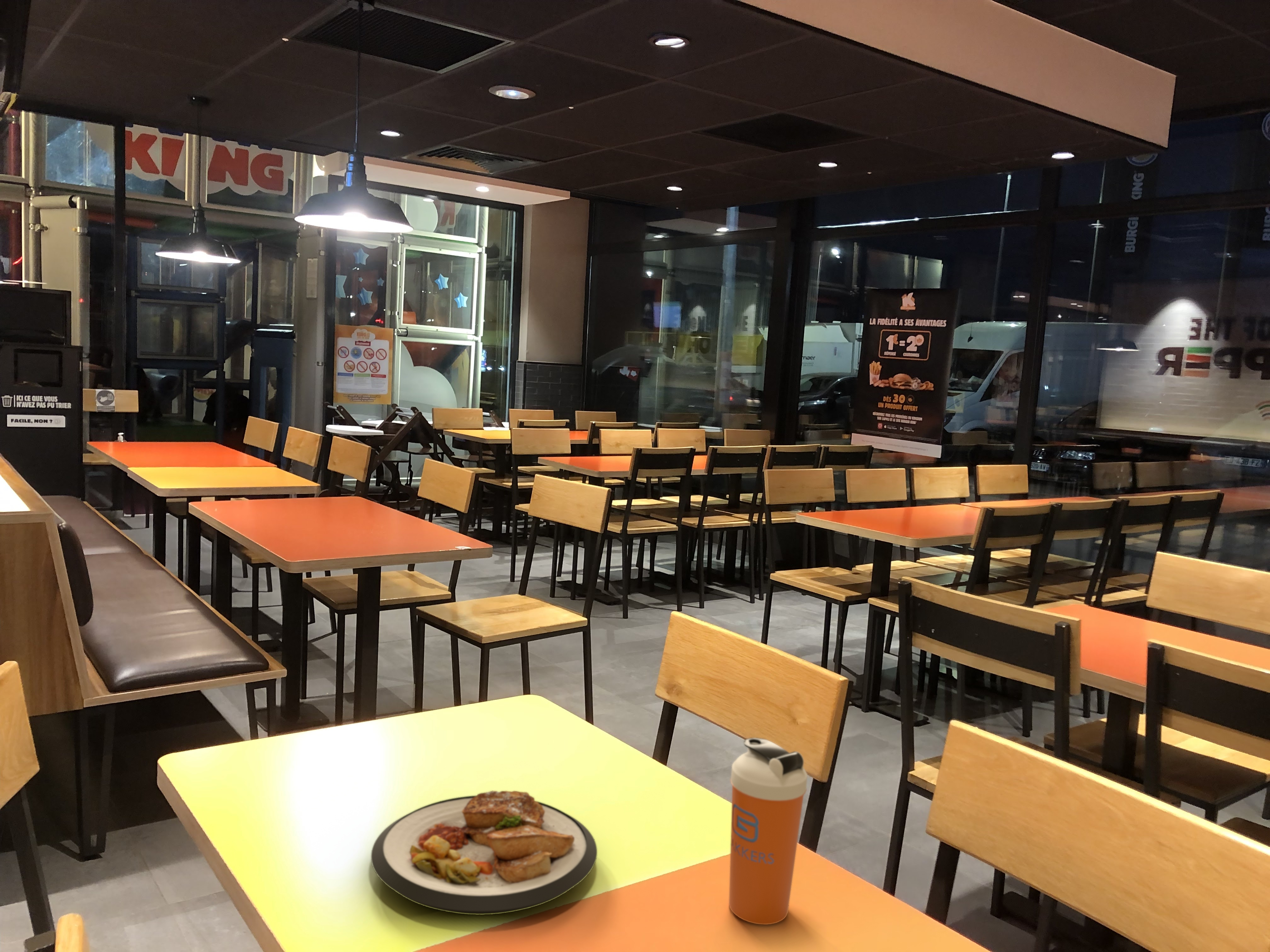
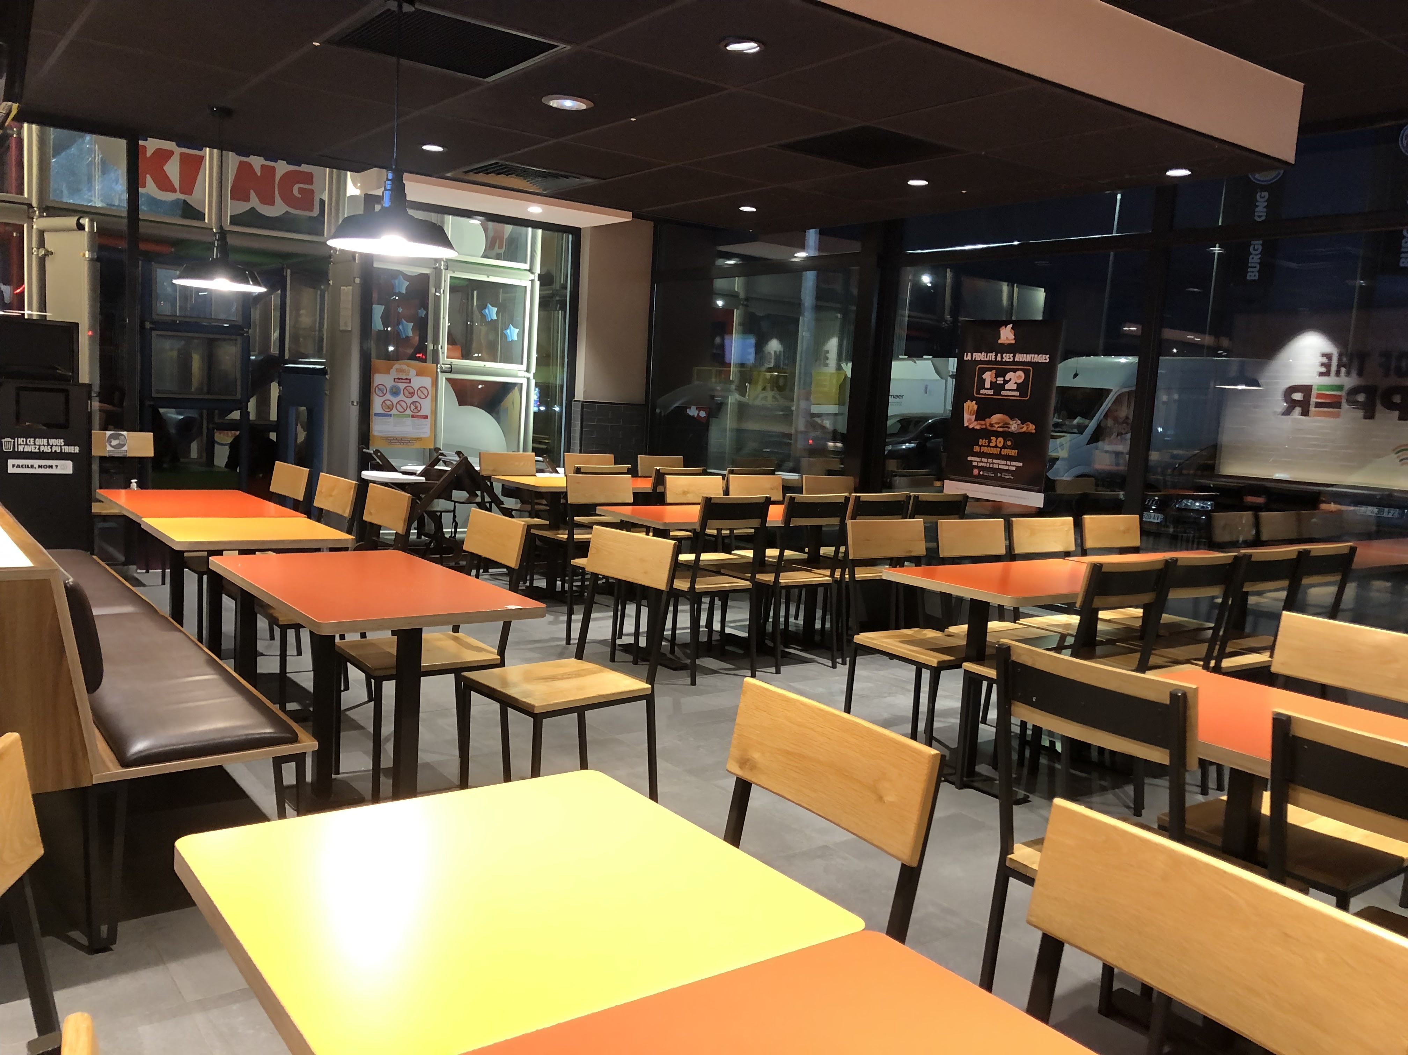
- plate [371,791,598,915]
- shaker bottle [729,737,808,925]
